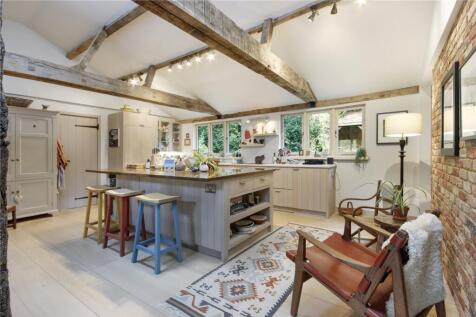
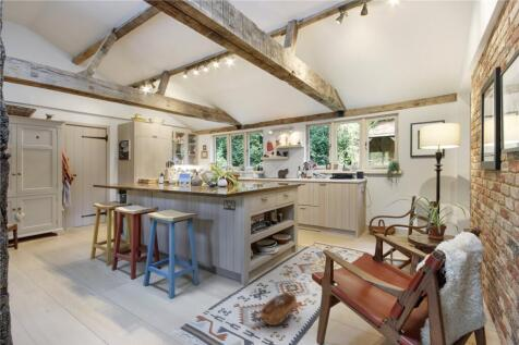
+ basket [258,289,298,326]
